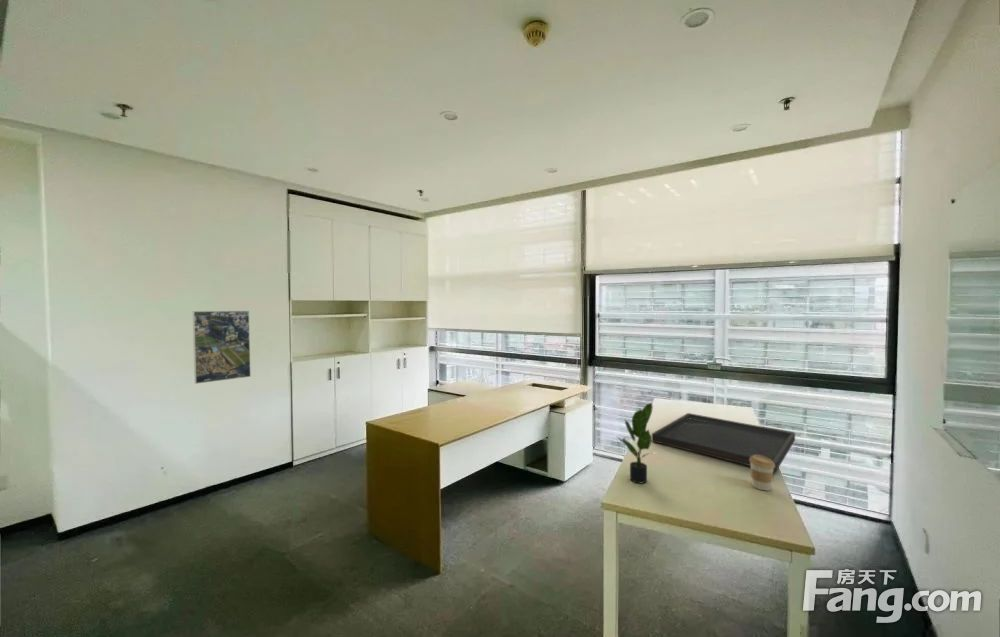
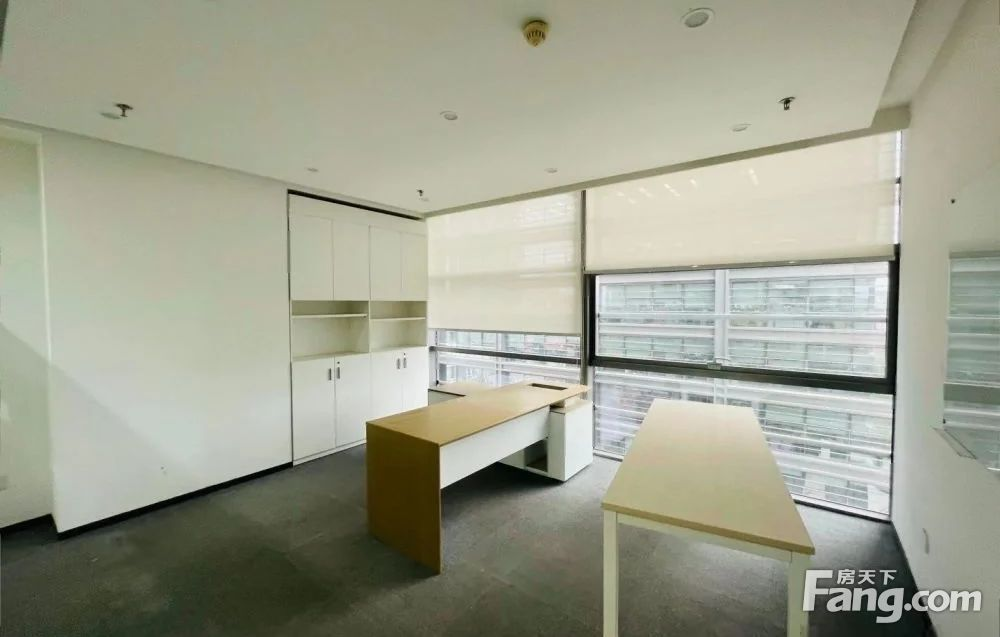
- monitor [651,412,796,473]
- potted plant [616,401,654,484]
- coffee cup [749,455,775,491]
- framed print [192,310,252,385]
